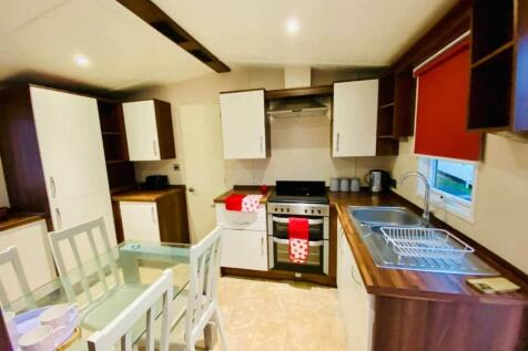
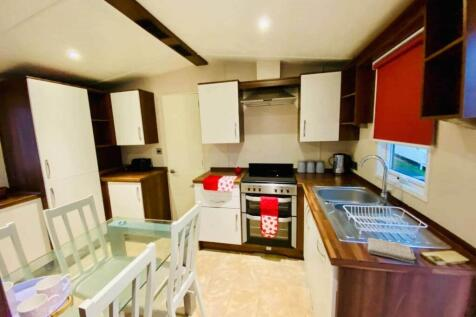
+ washcloth [366,237,417,264]
